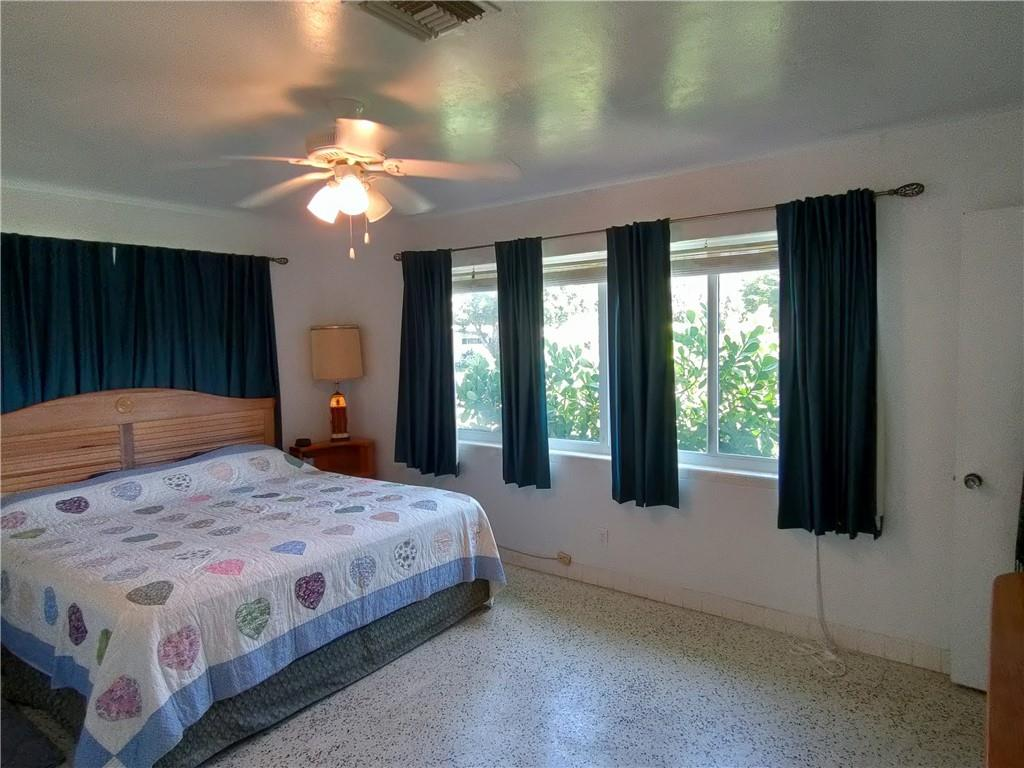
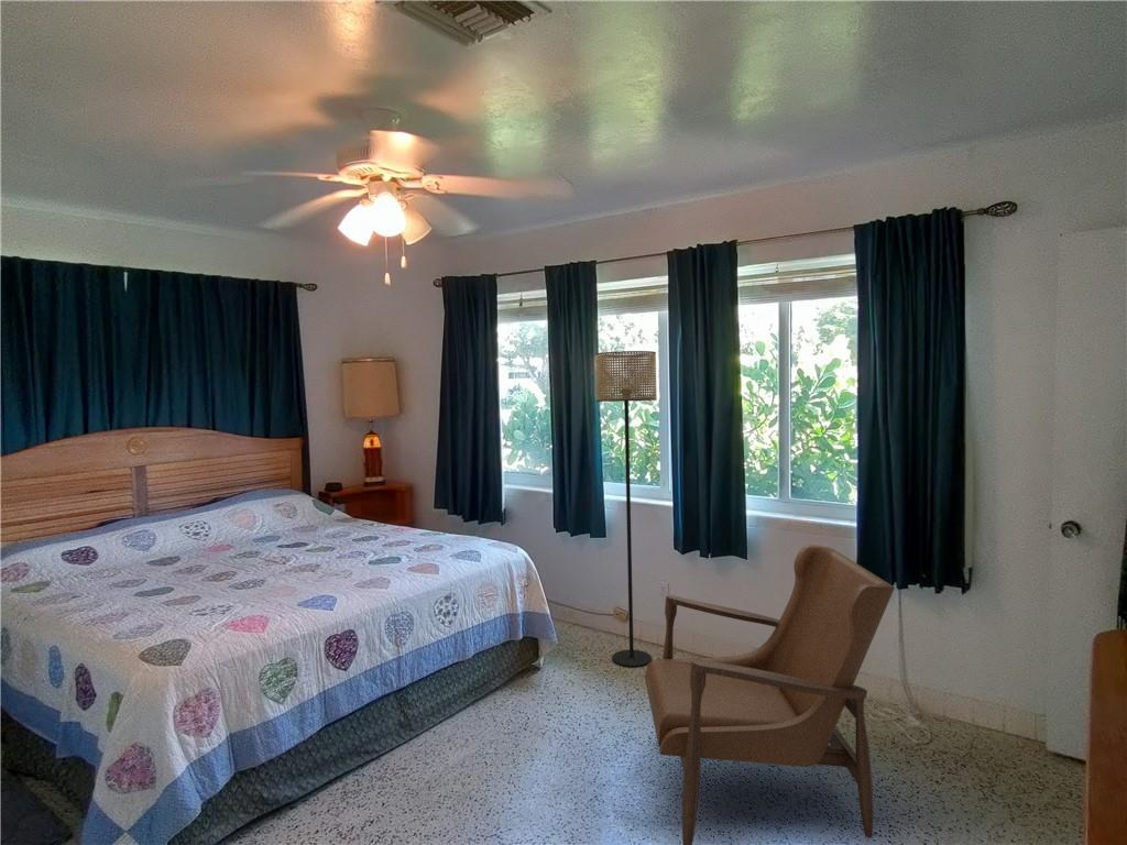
+ armchair [644,544,896,845]
+ floor lamp [594,350,658,668]
